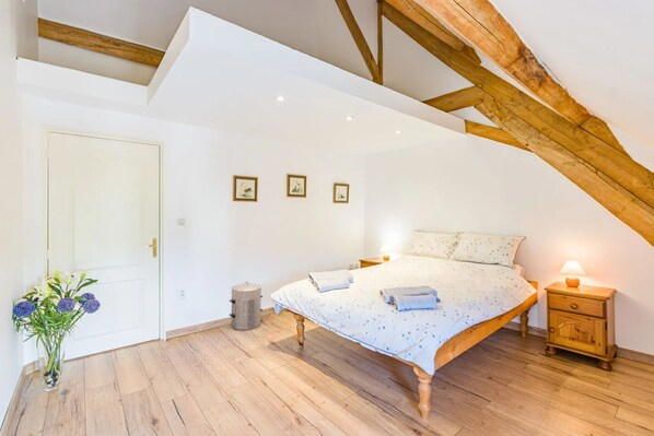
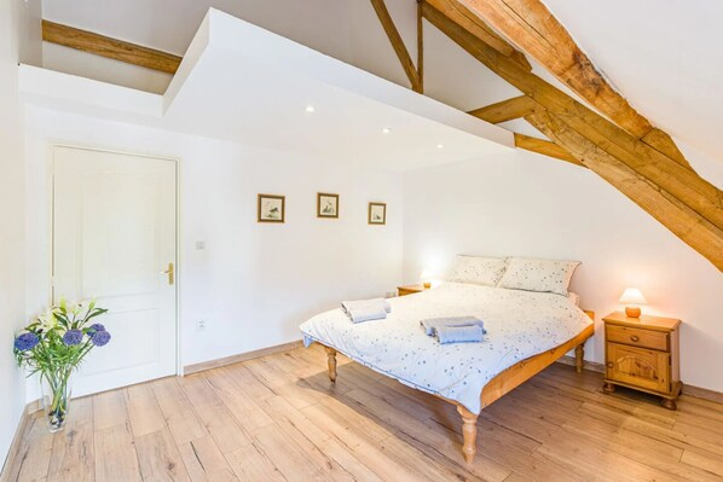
- waste bin [229,281,264,331]
